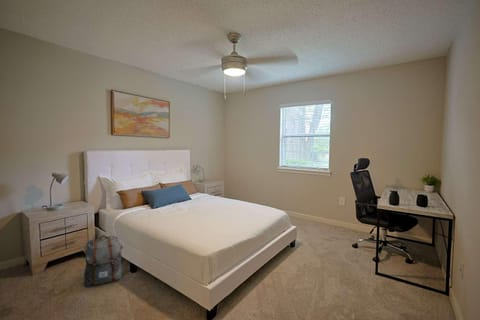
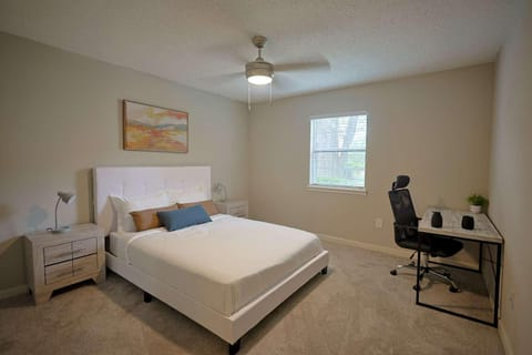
- backpack [83,234,124,288]
